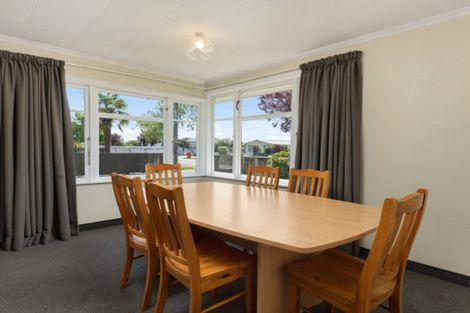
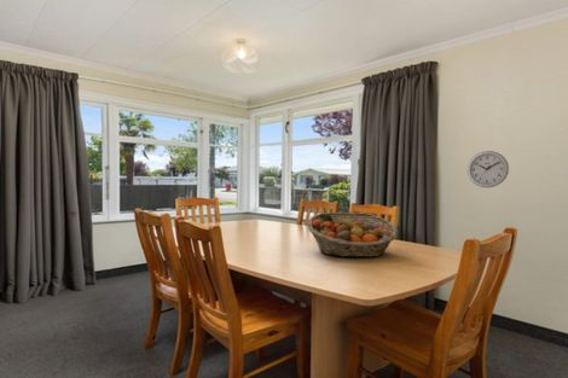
+ fruit basket [306,211,399,258]
+ wall clock [466,150,510,188]
